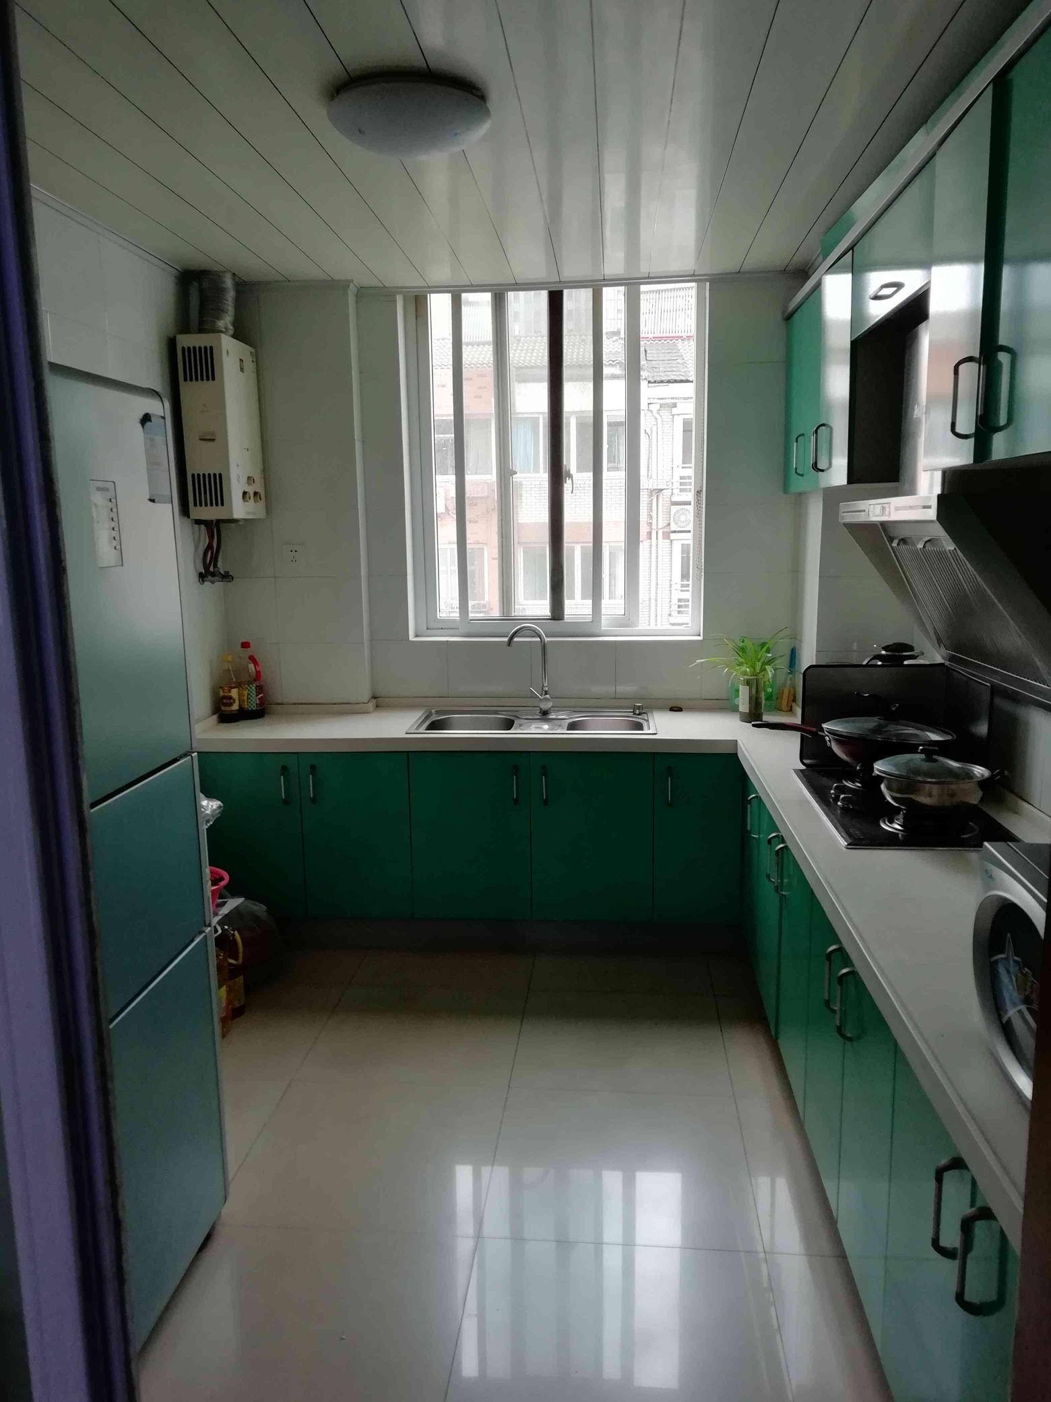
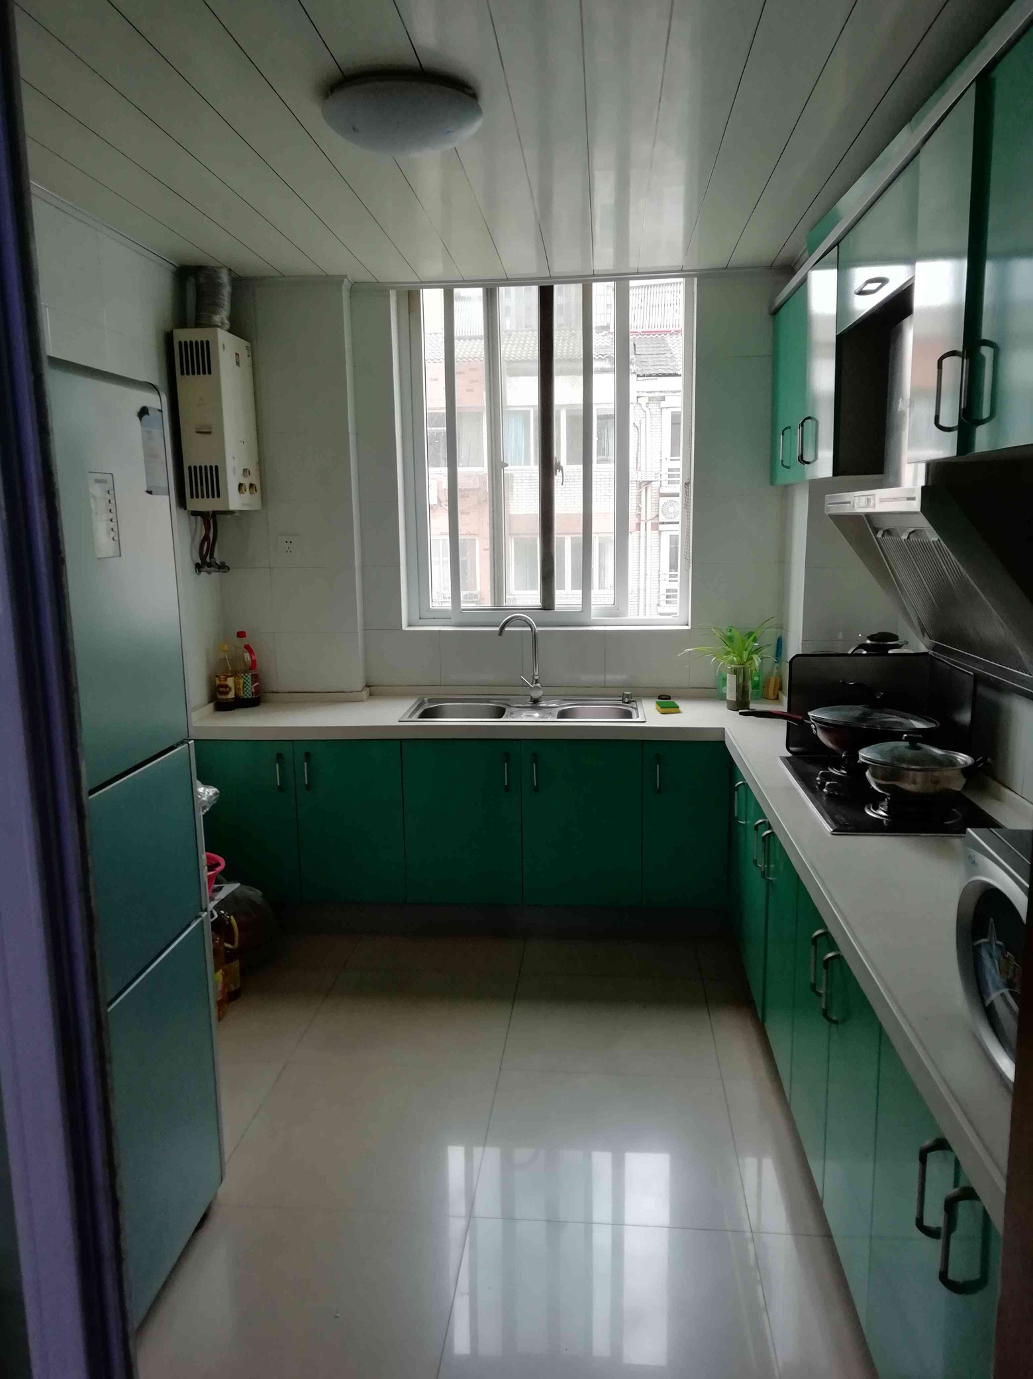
+ dish sponge [655,700,680,713]
